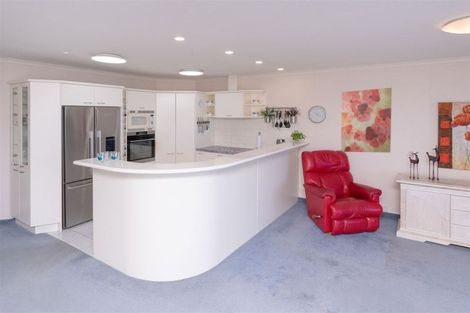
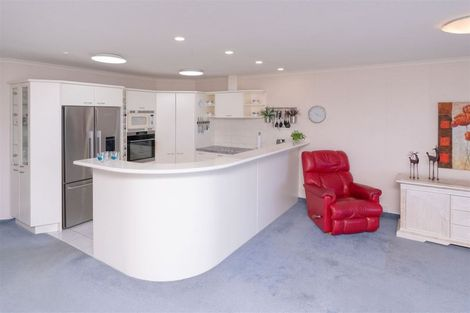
- wall art [340,87,393,154]
